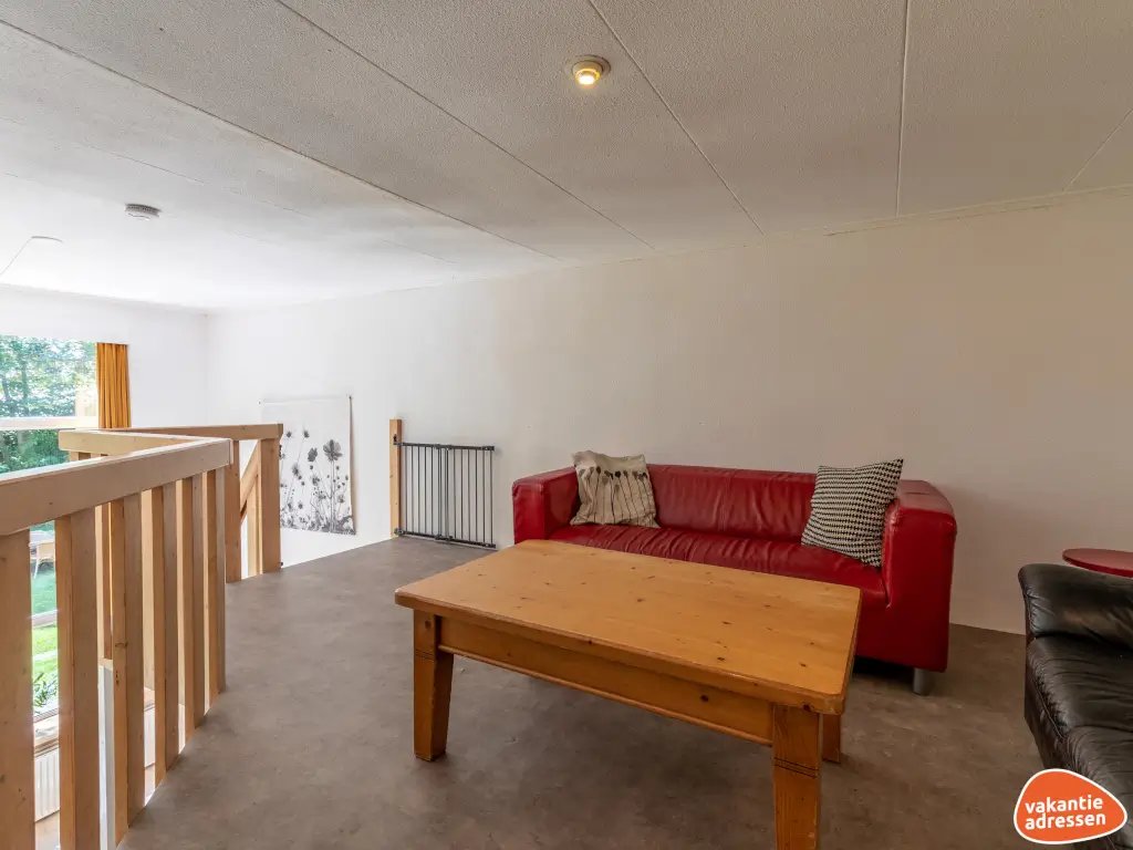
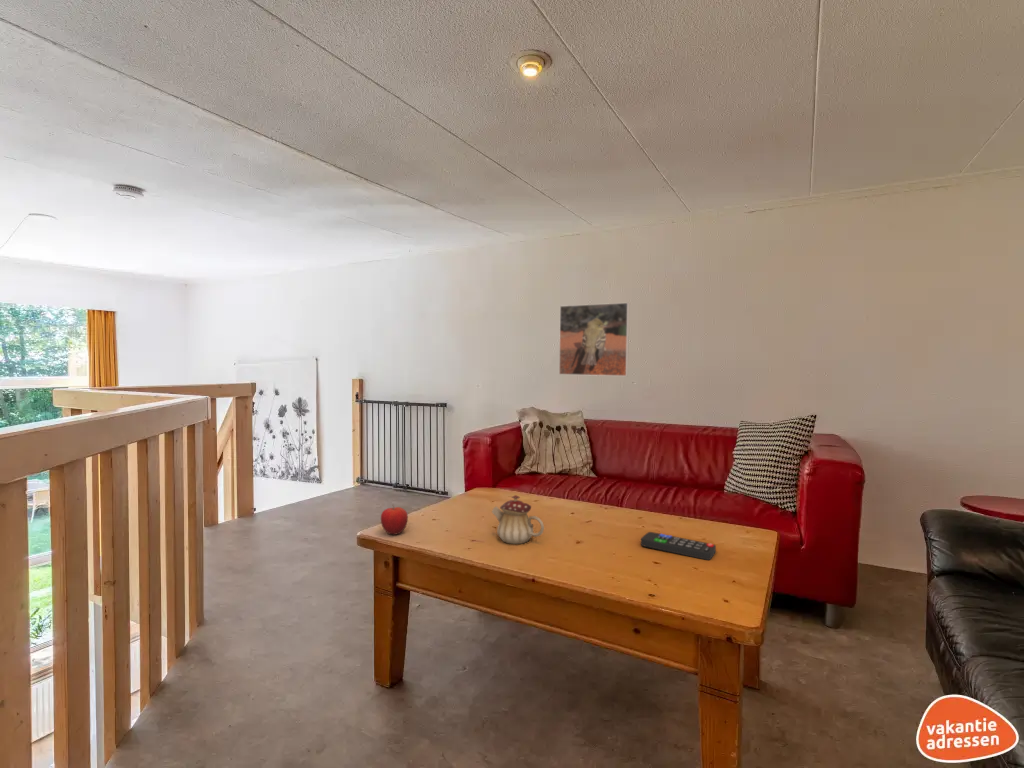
+ teapot [491,494,545,545]
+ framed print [558,302,630,377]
+ fruit [380,504,409,536]
+ remote control [640,531,717,561]
